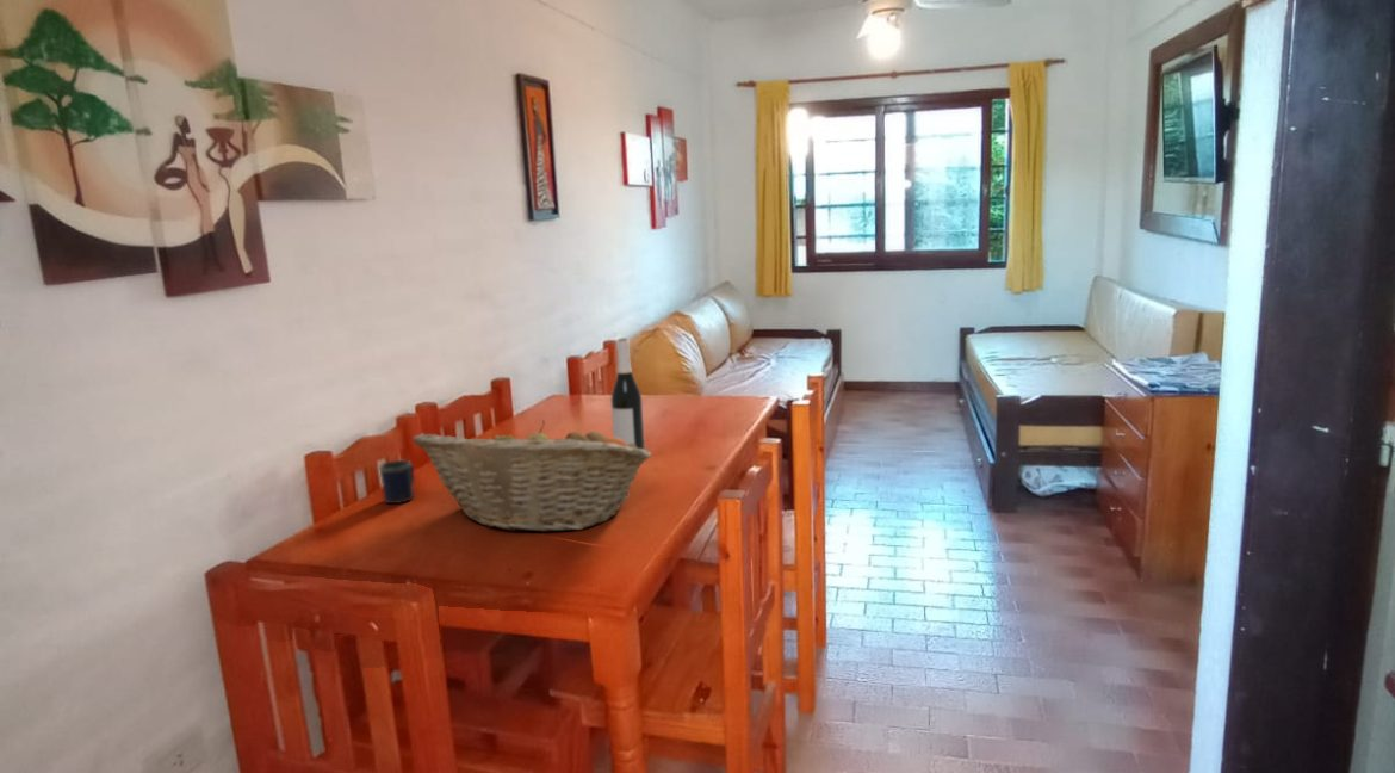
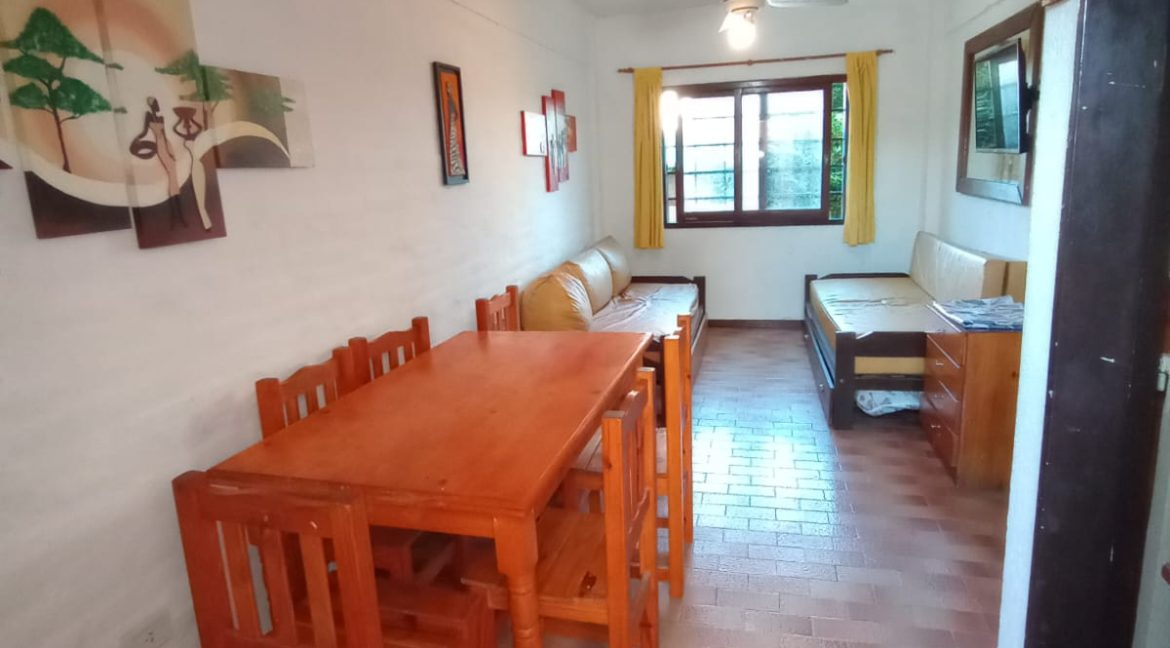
- mug [378,459,416,505]
- wine bottle [609,336,646,450]
- fruit basket [411,419,652,533]
